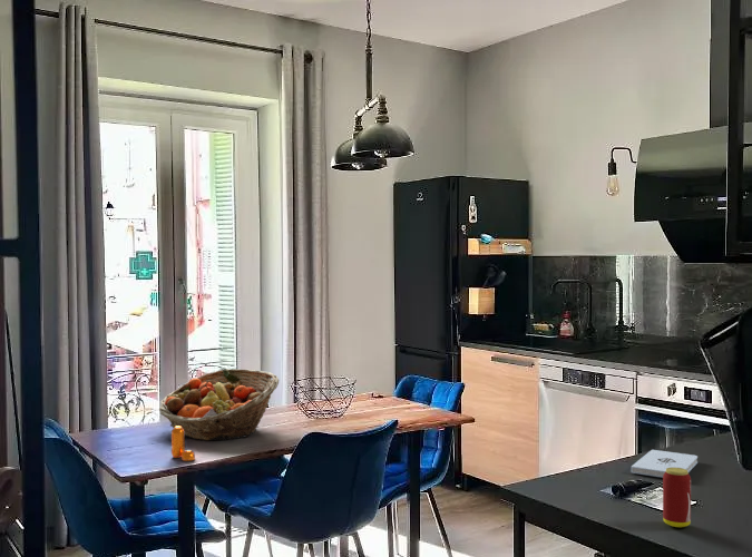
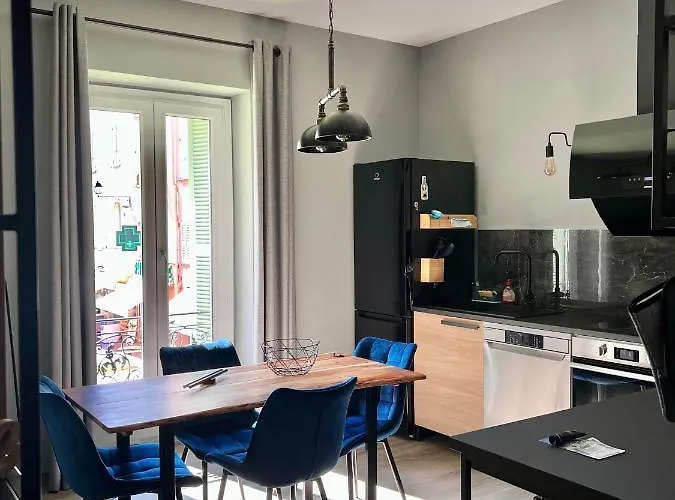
- pepper shaker [170,427,196,462]
- fruit basket [158,368,280,441]
- beverage can [662,468,692,528]
- notepad [629,449,699,478]
